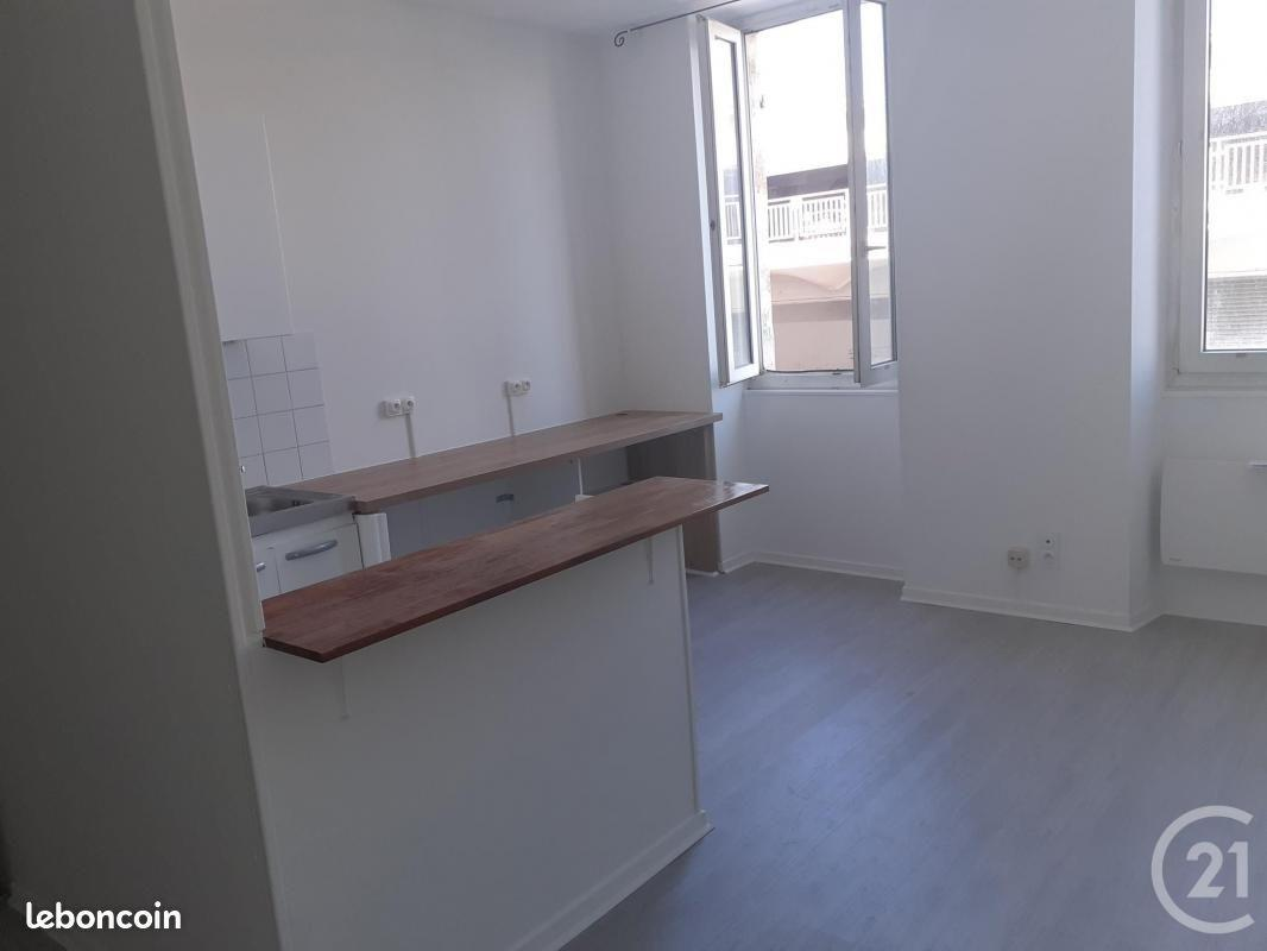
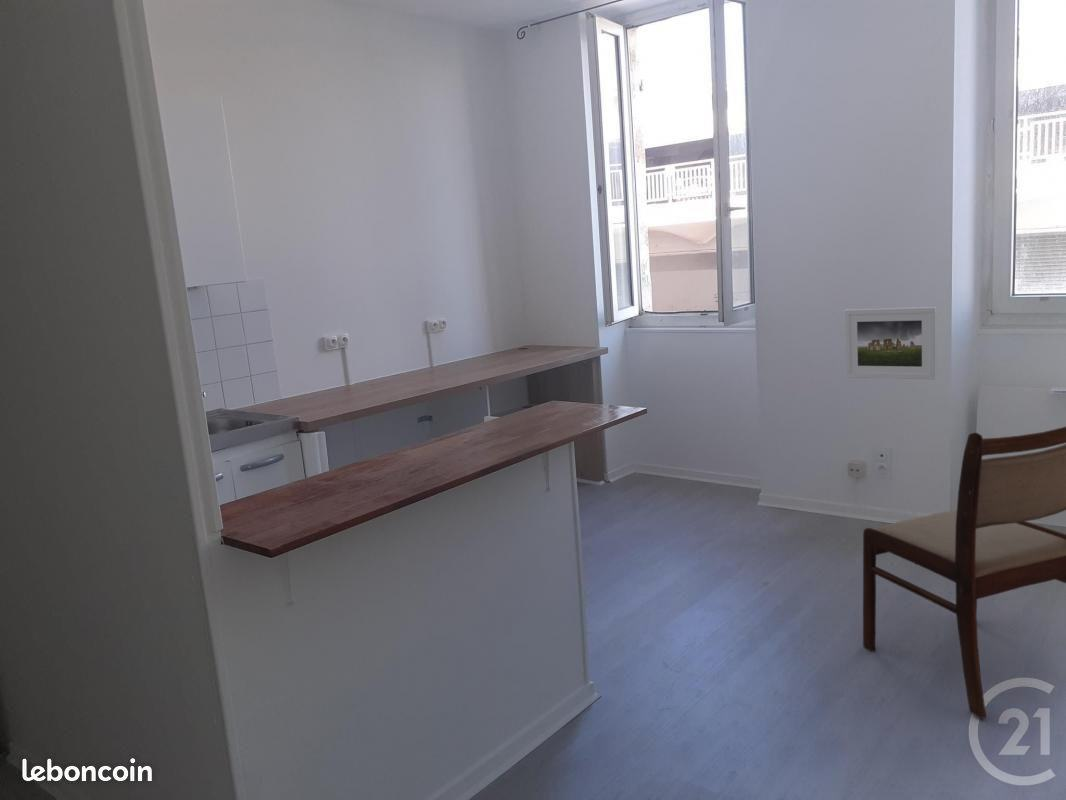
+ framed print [843,306,937,381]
+ dining chair [862,425,1066,720]
